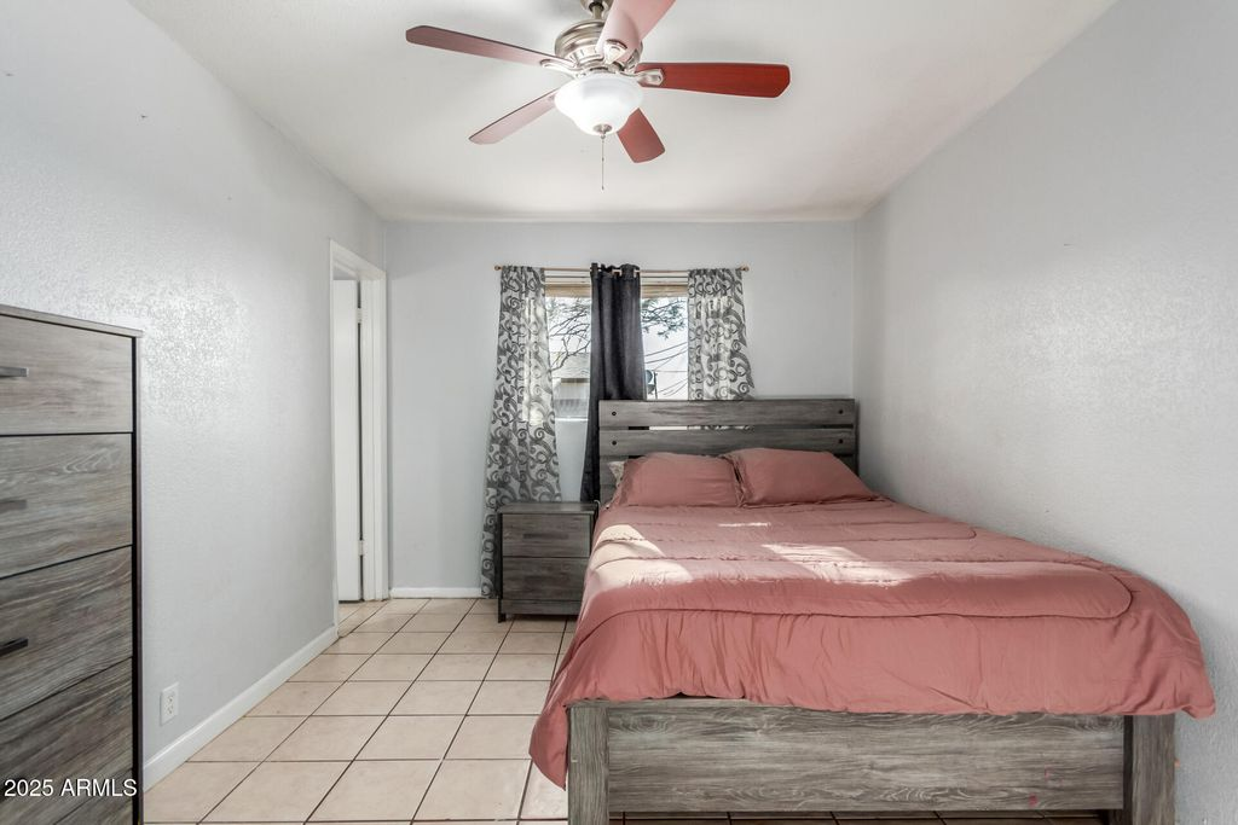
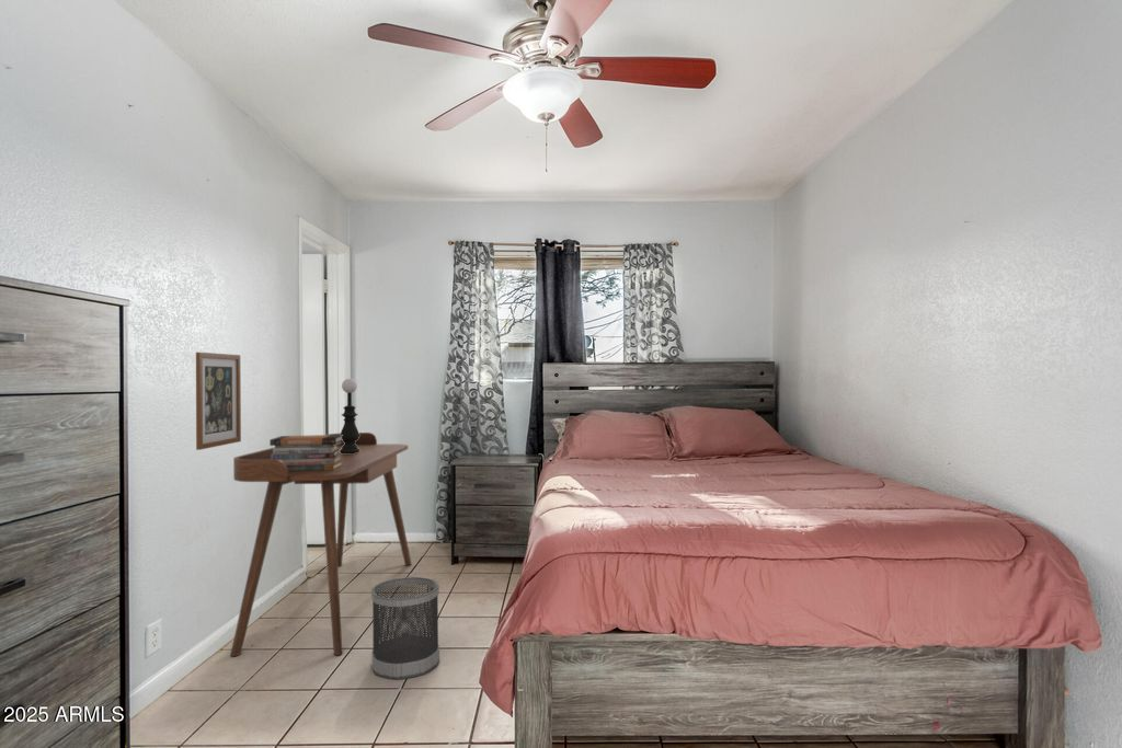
+ book stack [268,434,343,471]
+ wall art [195,352,242,451]
+ wastebasket [370,576,440,680]
+ table lamp [340,378,359,453]
+ desk [229,431,413,657]
